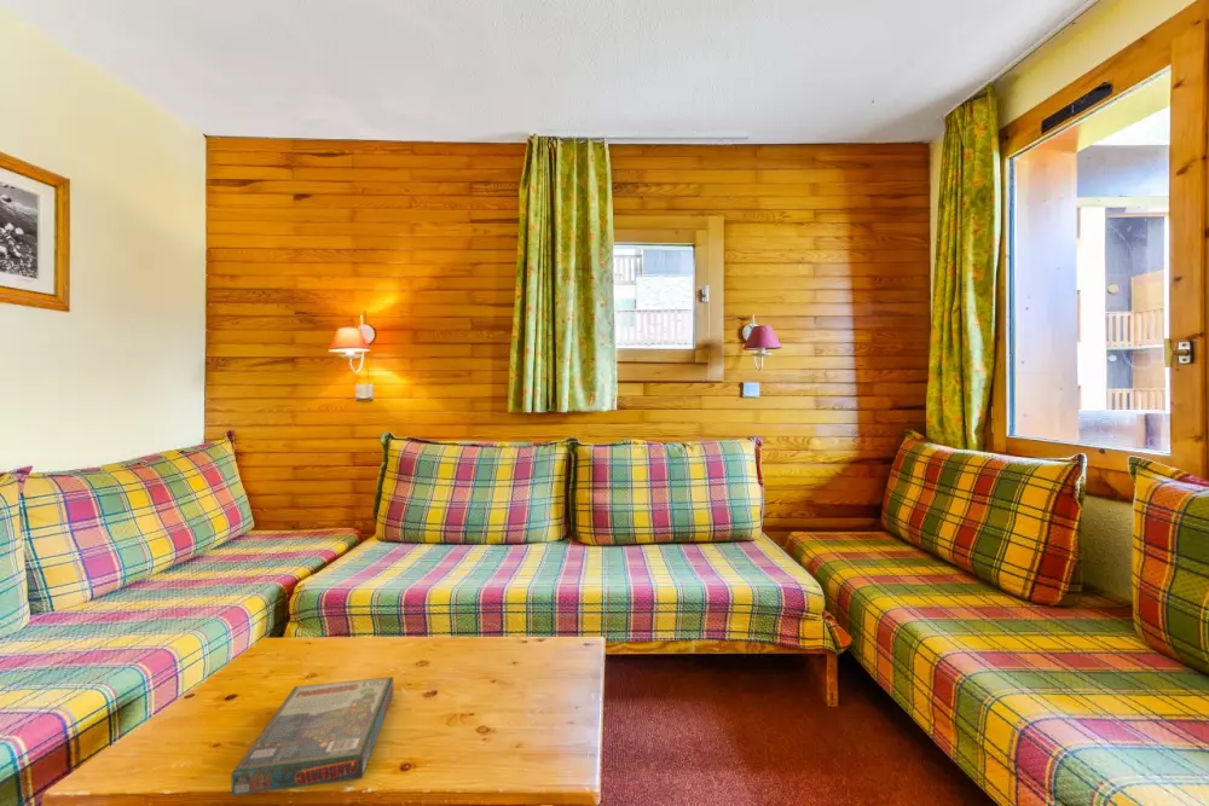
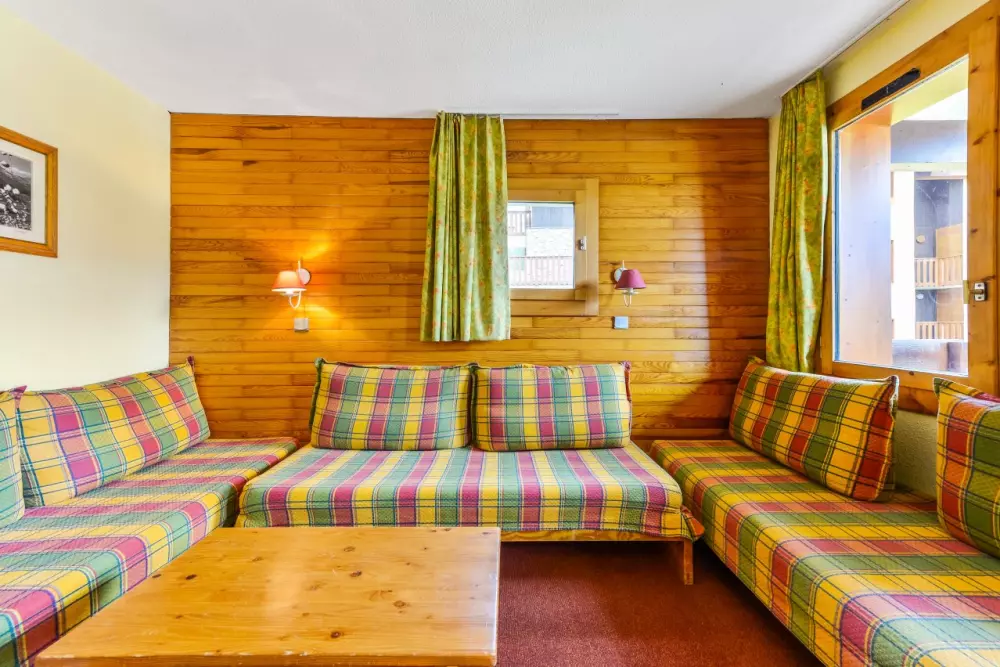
- board game [230,675,394,796]
